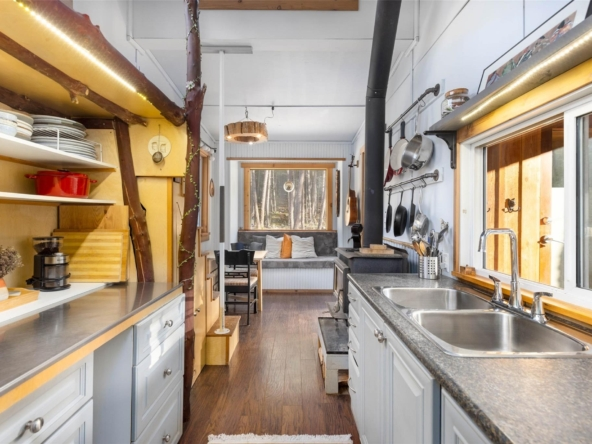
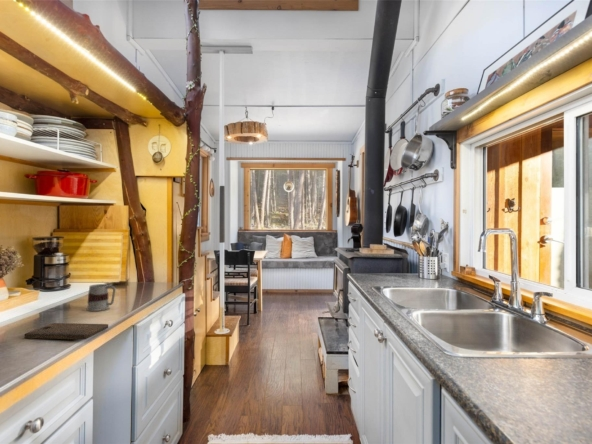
+ cutting board [23,322,109,340]
+ mug [85,283,117,312]
